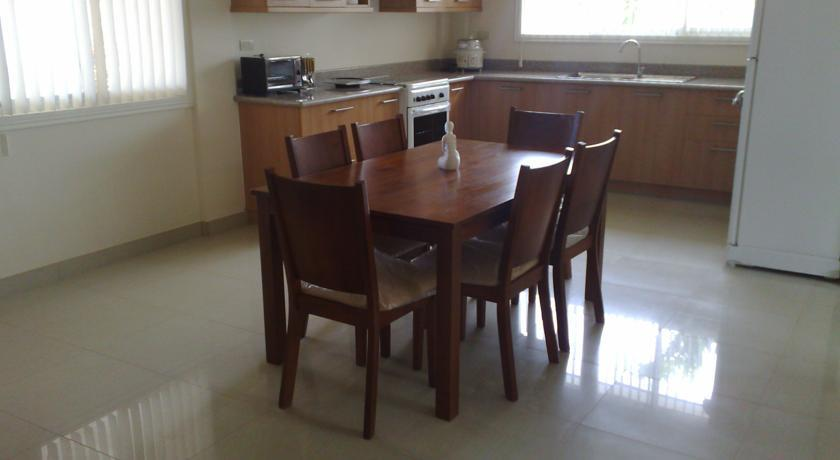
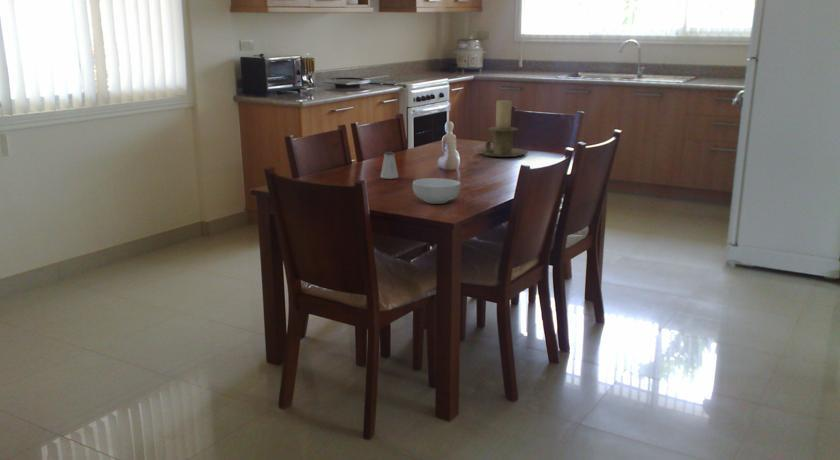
+ cereal bowl [412,177,462,205]
+ saltshaker [380,151,399,180]
+ candle holder [476,99,529,158]
